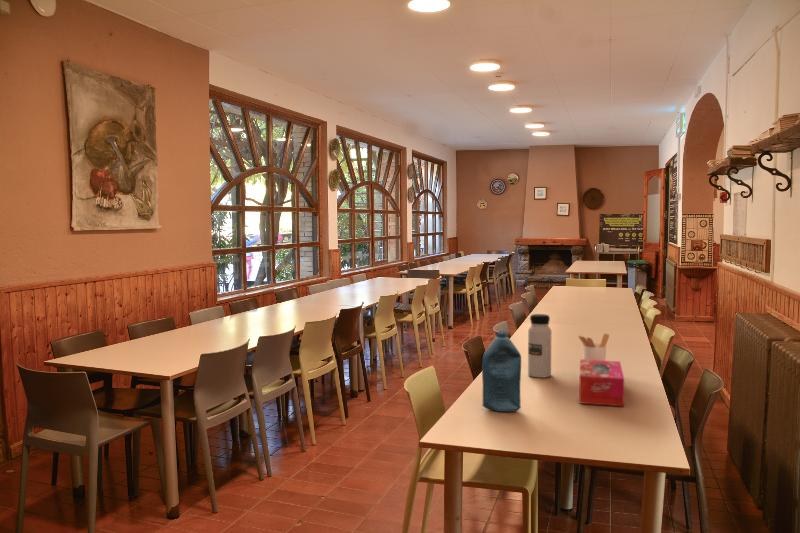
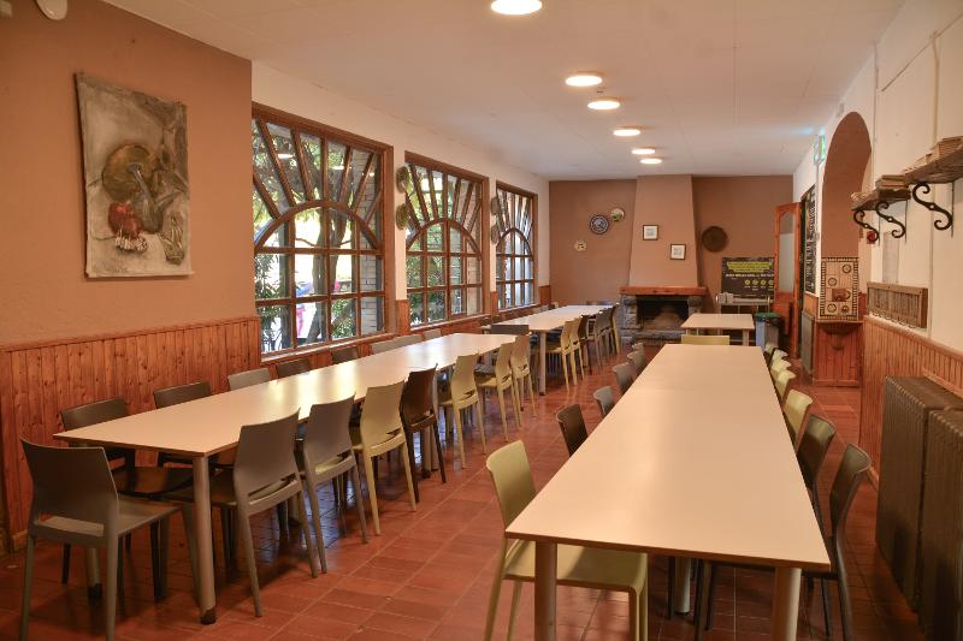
- utensil holder [577,332,610,361]
- water bottle [527,313,552,379]
- bottle [481,330,522,413]
- tissue box [578,358,625,407]
